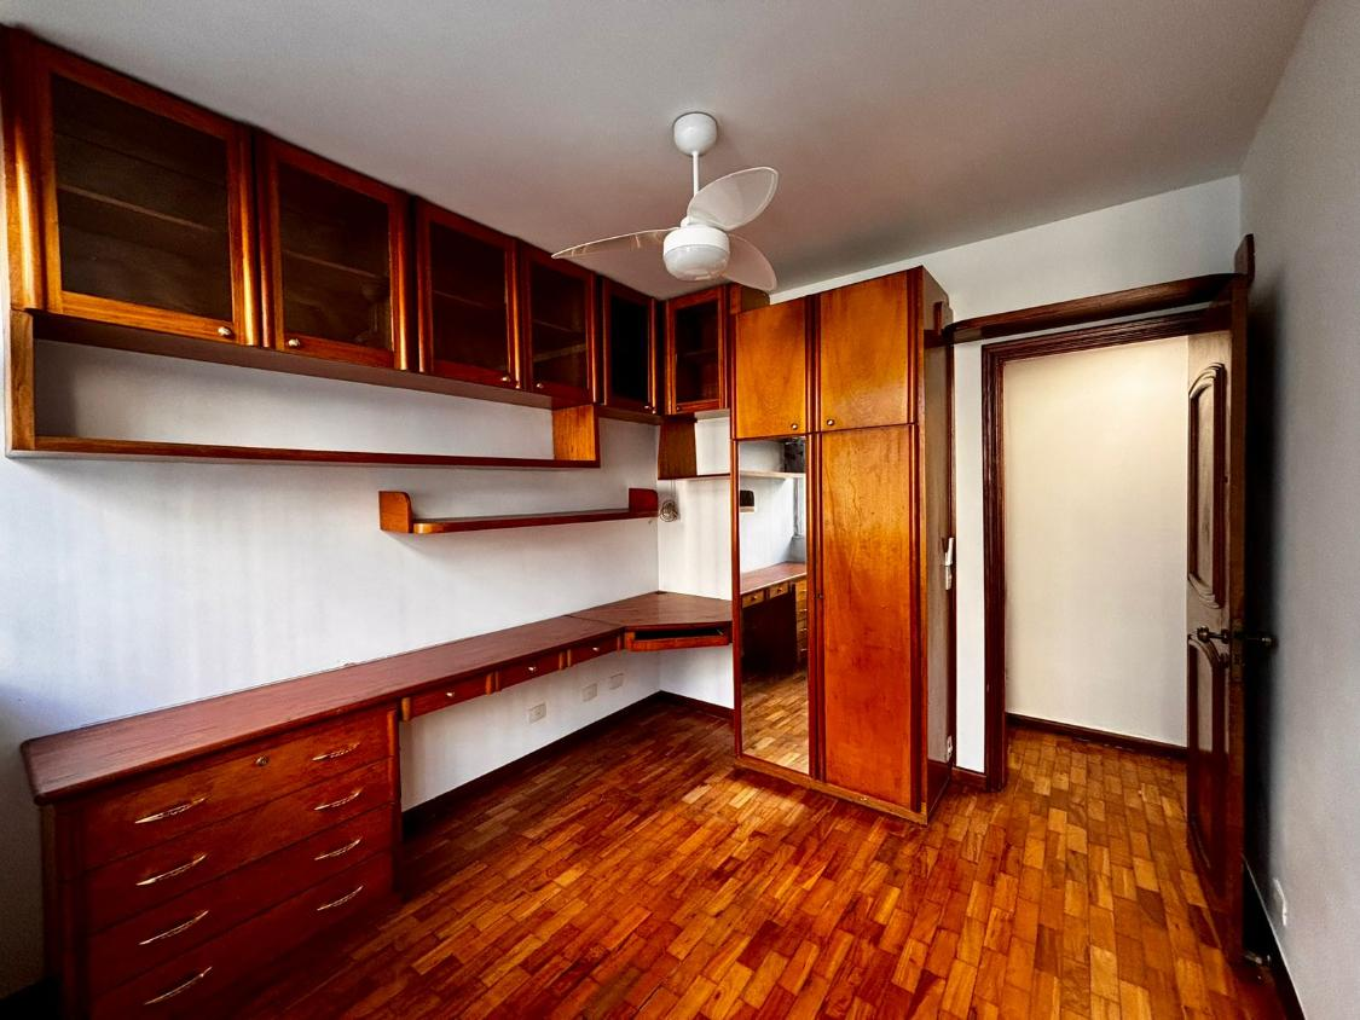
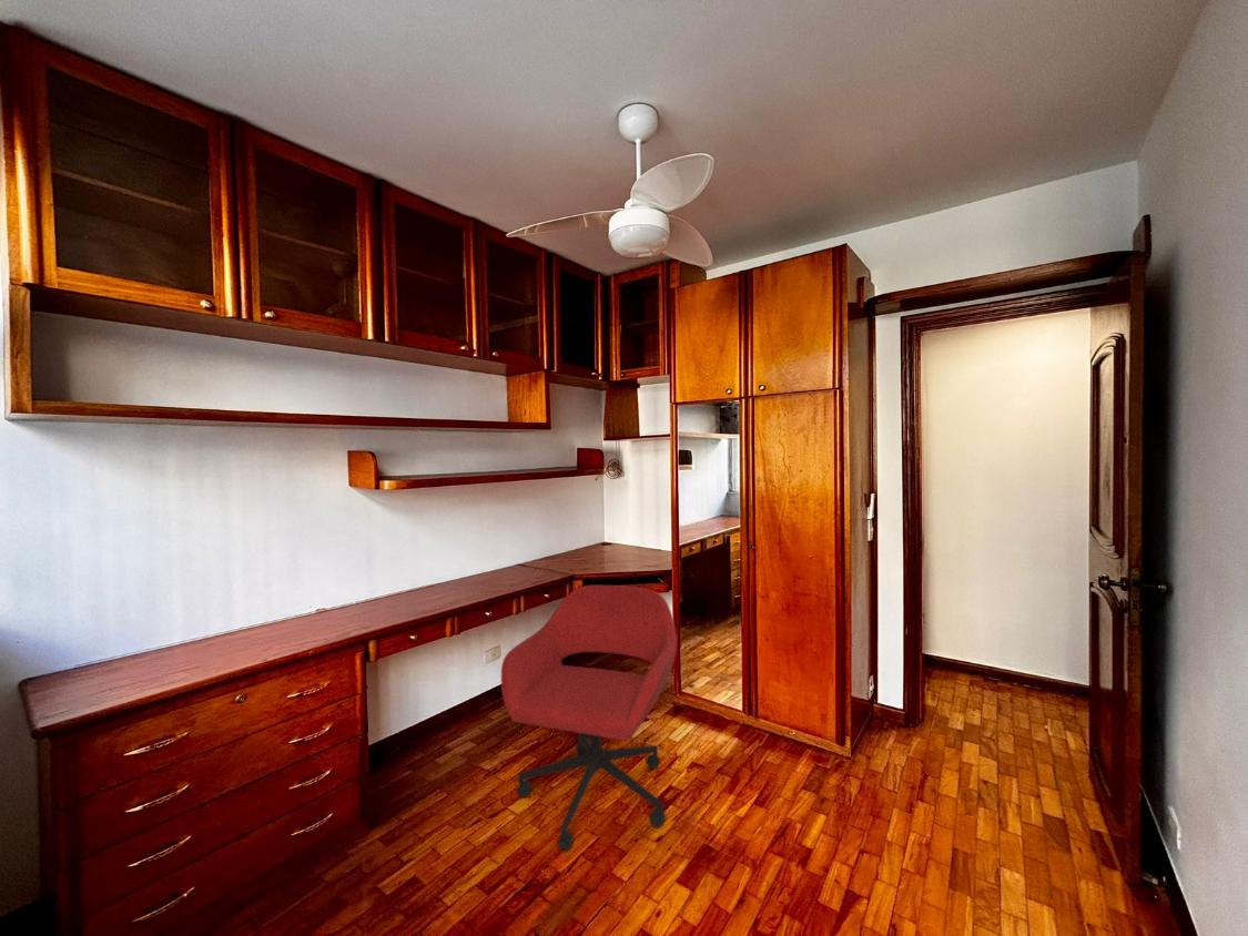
+ office chair [500,584,678,852]
